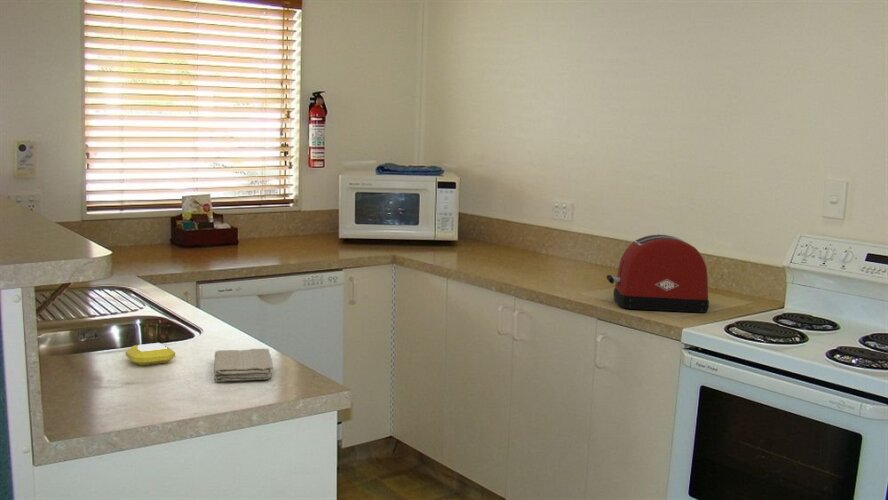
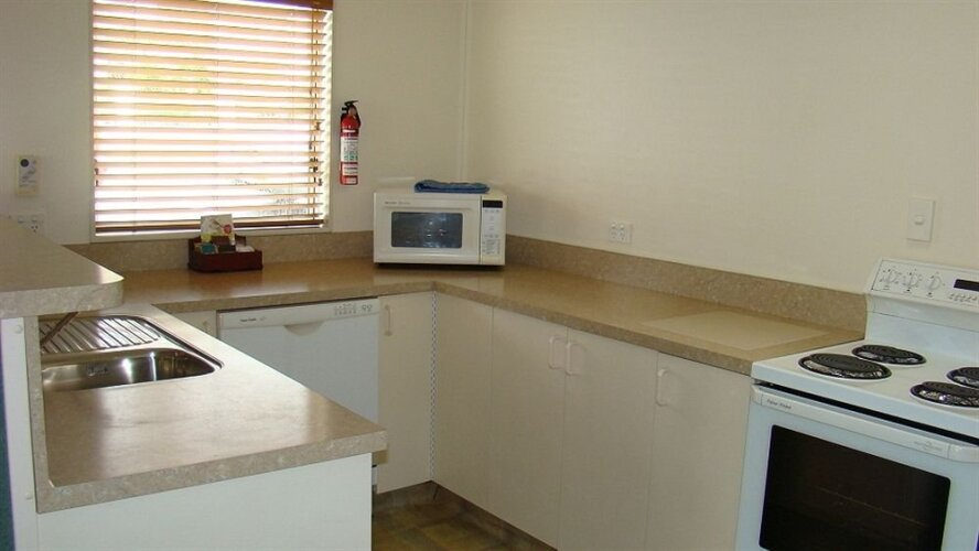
- toaster [605,233,710,314]
- soap bar [125,342,176,366]
- washcloth [213,348,273,383]
